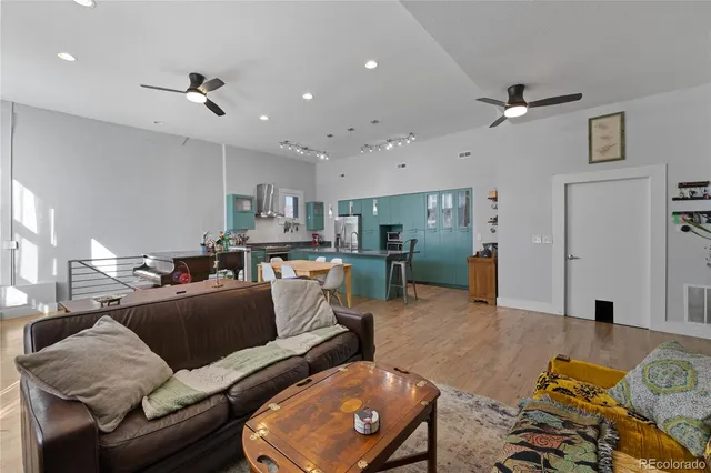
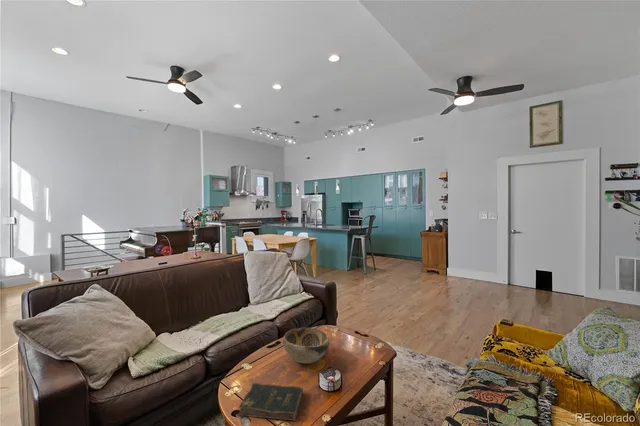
+ bible [237,382,304,421]
+ decorative bowl [282,327,330,364]
